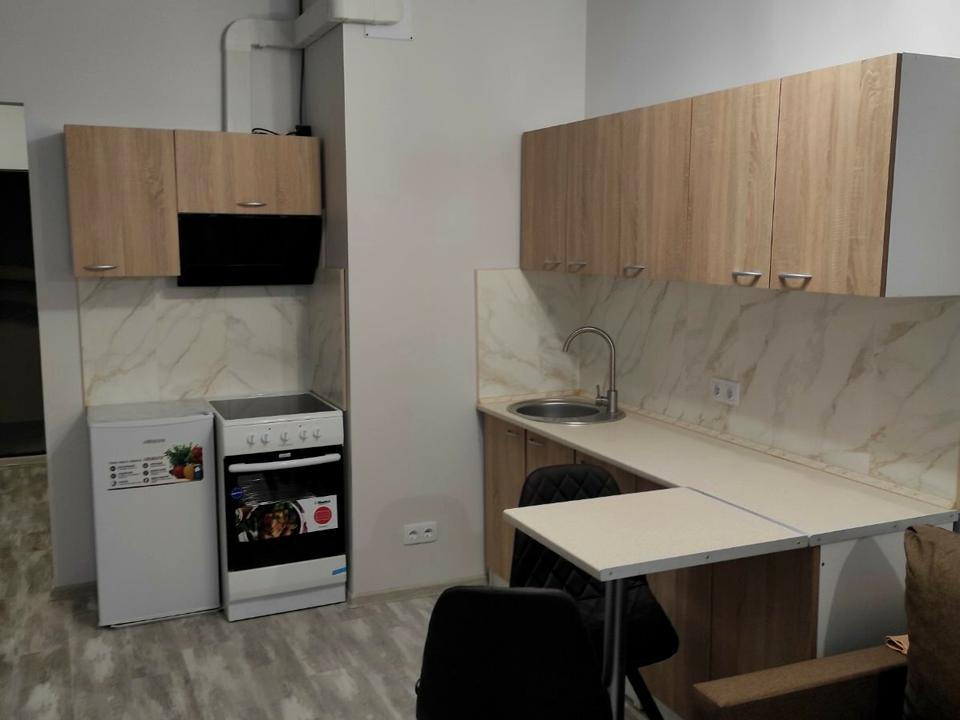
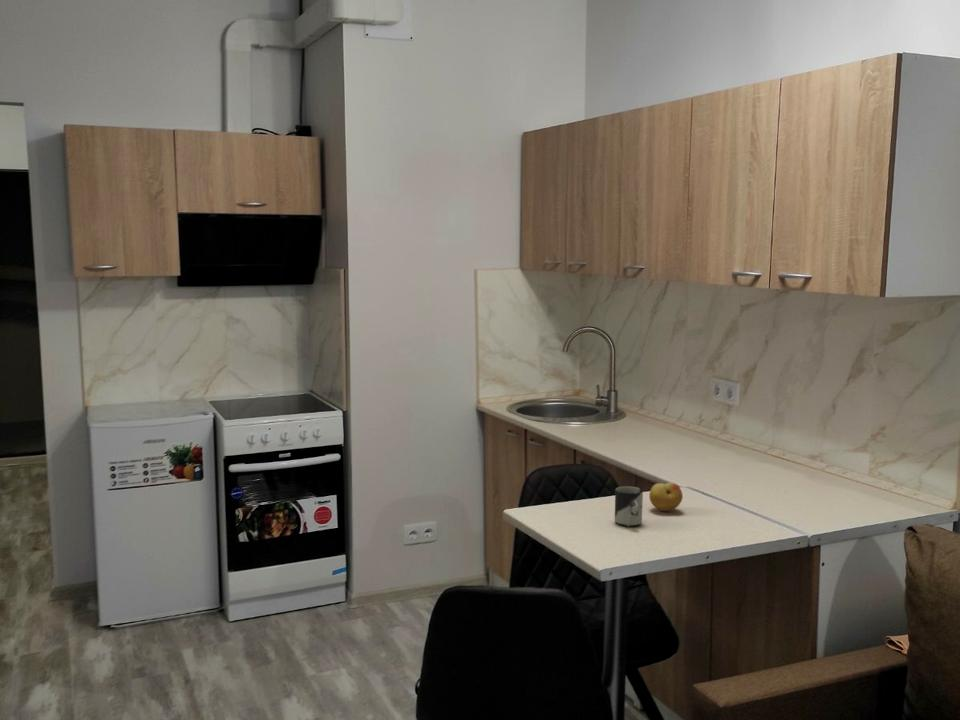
+ cup [614,485,644,528]
+ fruit [648,482,684,512]
